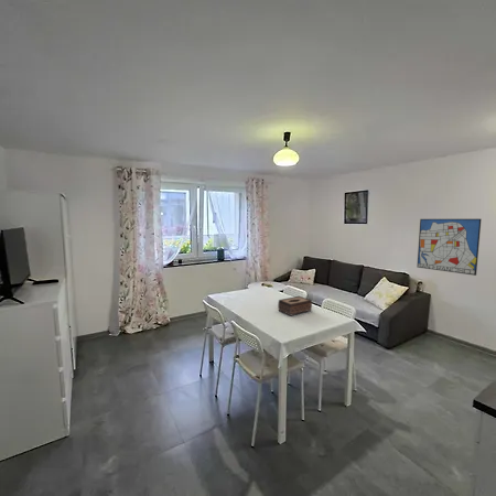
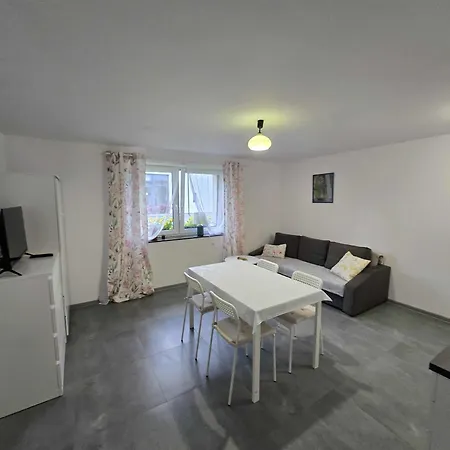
- wall art [416,218,482,277]
- tissue box [277,295,313,317]
